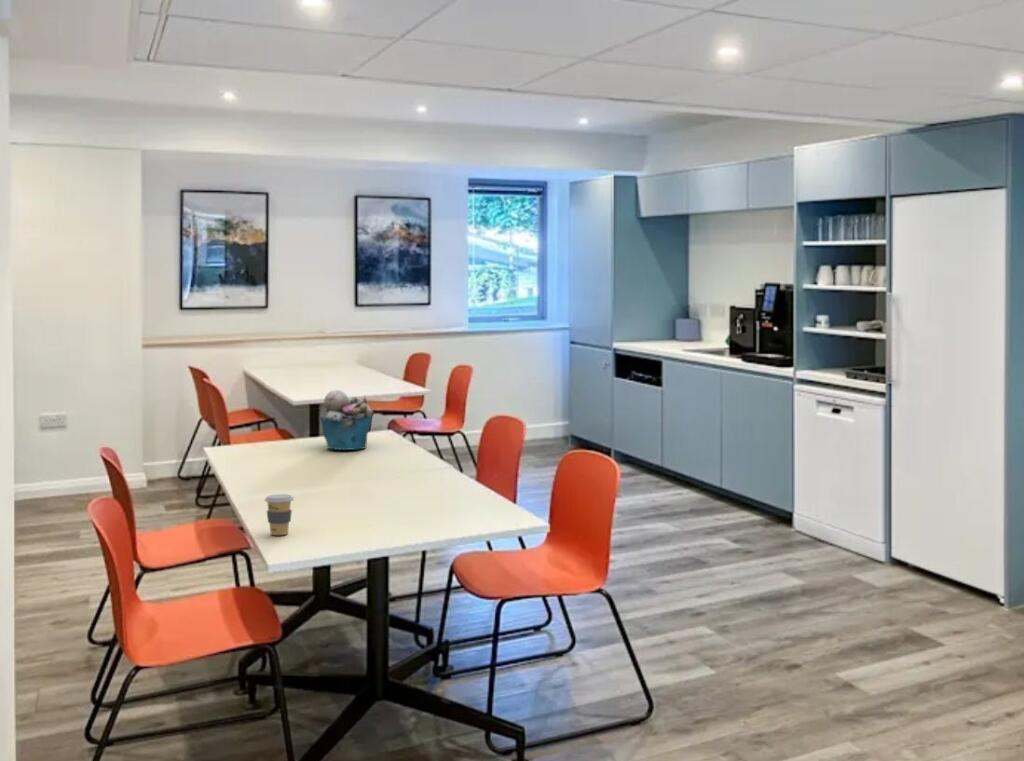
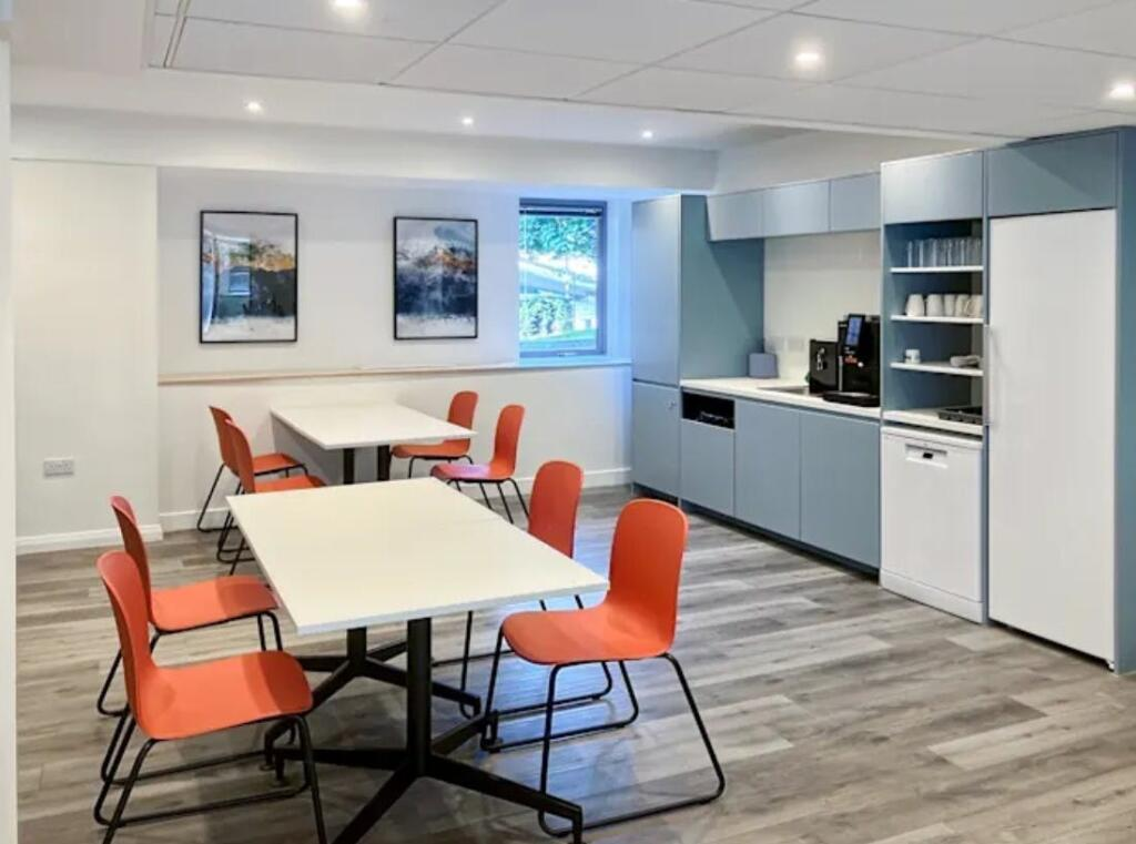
- bucket [318,389,374,451]
- coffee cup [264,493,295,536]
